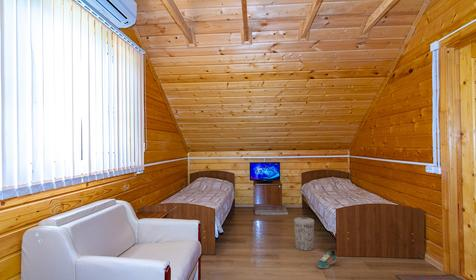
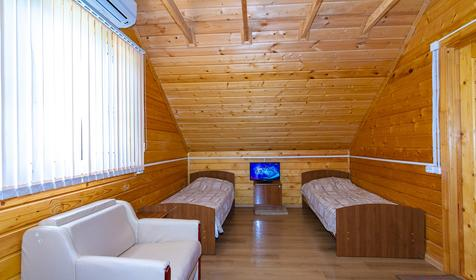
- sneaker [316,249,337,269]
- trash can [293,216,315,252]
